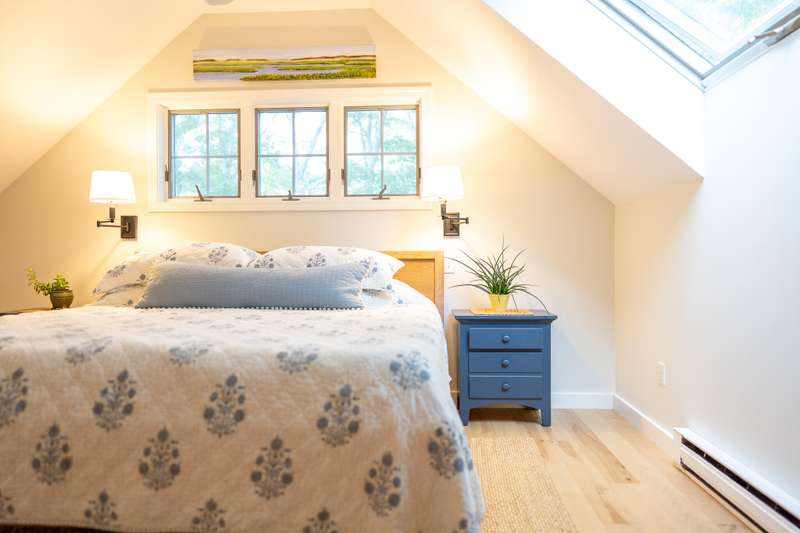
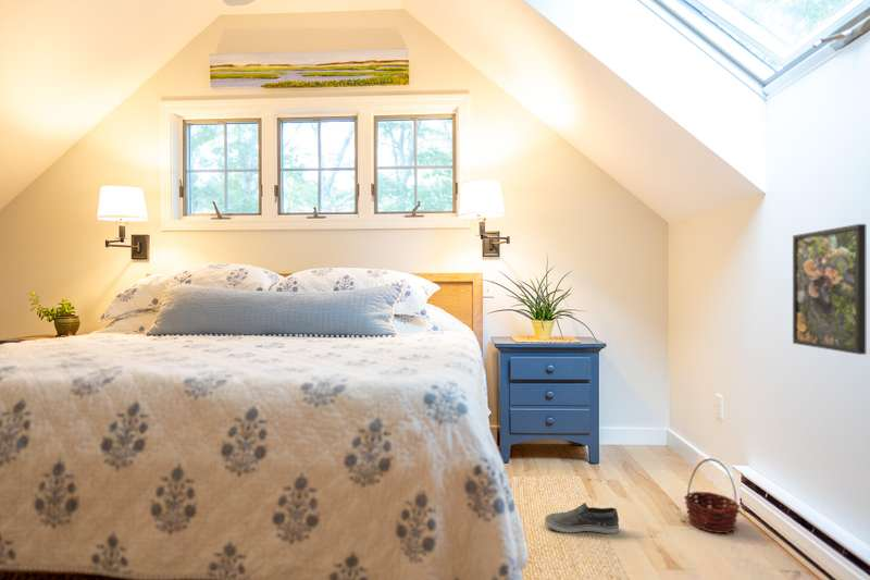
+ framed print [792,223,867,356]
+ basket [683,457,741,534]
+ shoe [544,502,620,534]
